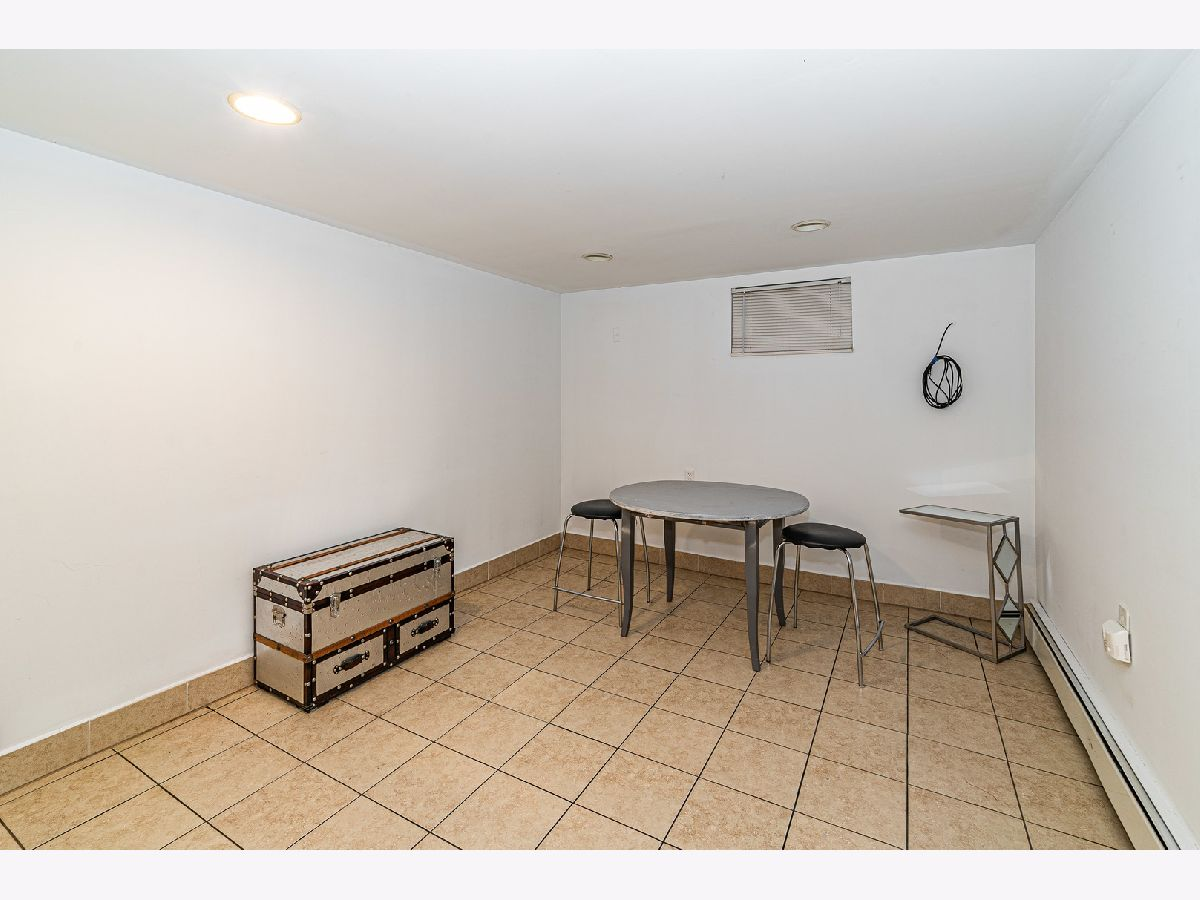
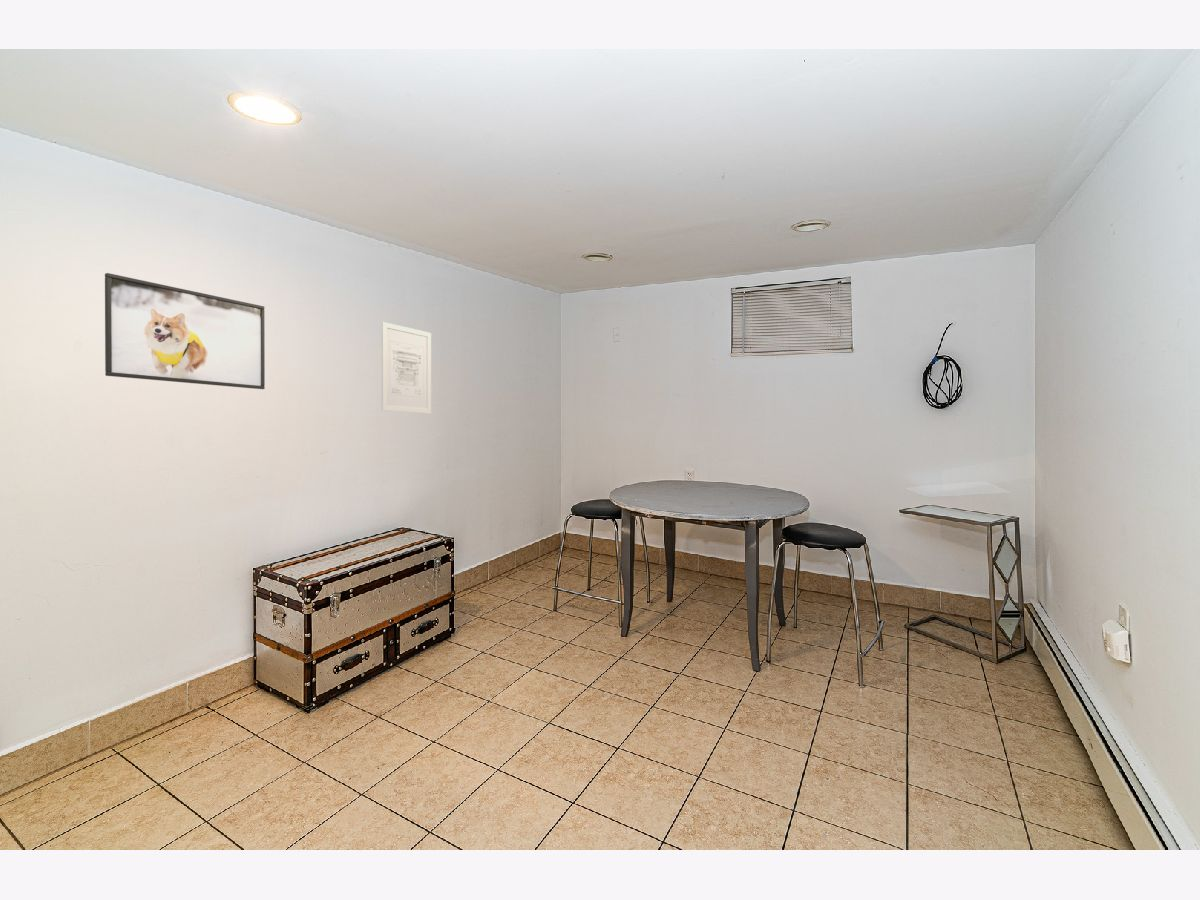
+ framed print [104,272,266,390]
+ wall art [381,321,432,414]
